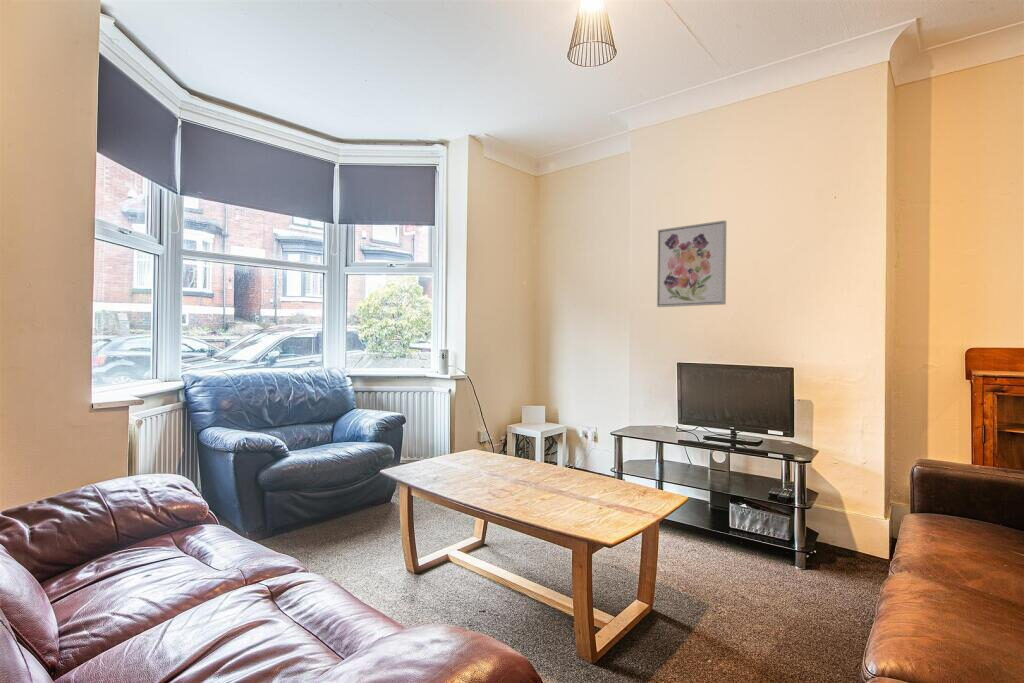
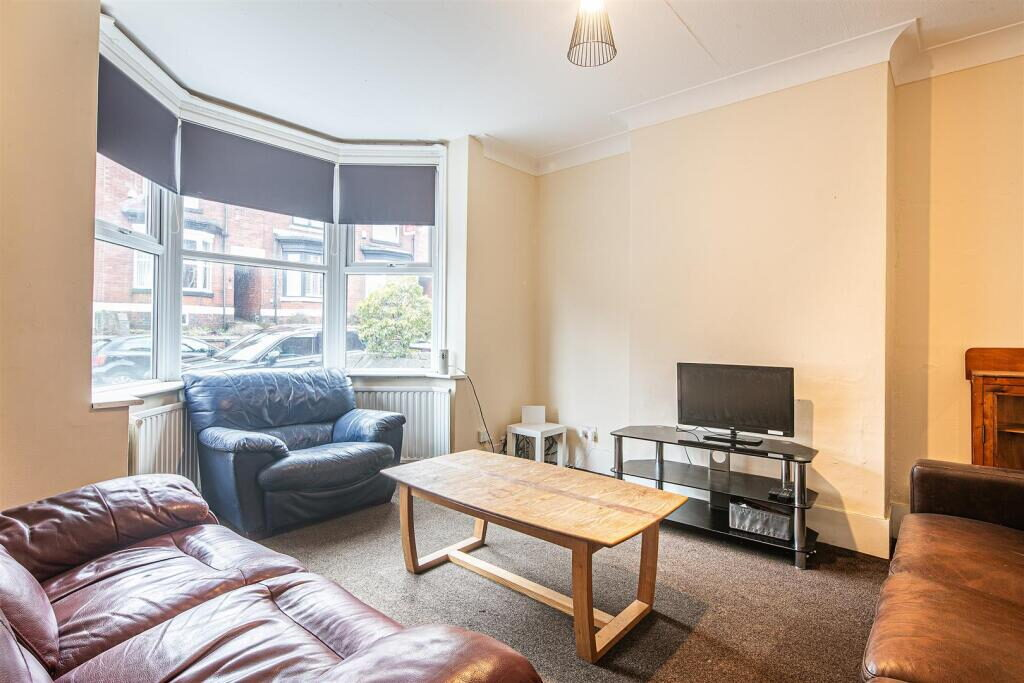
- wall art [656,219,727,308]
